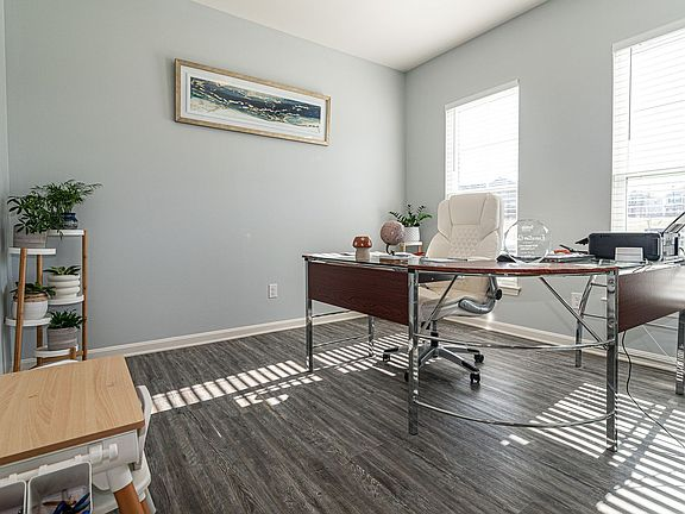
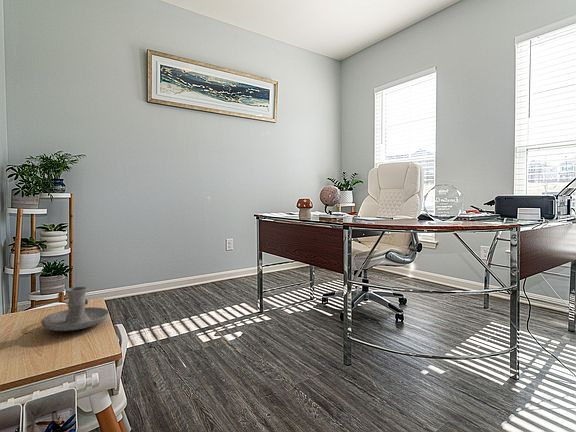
+ candle holder [40,286,110,332]
